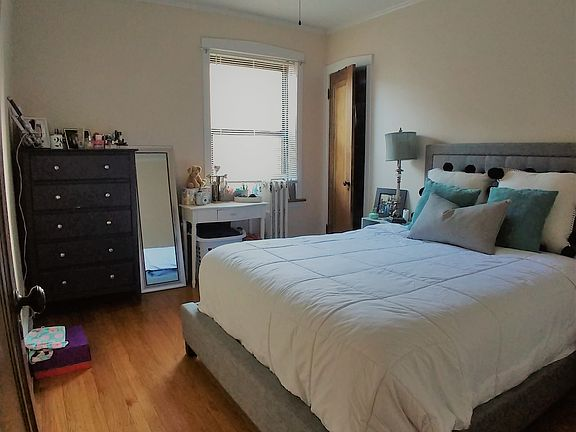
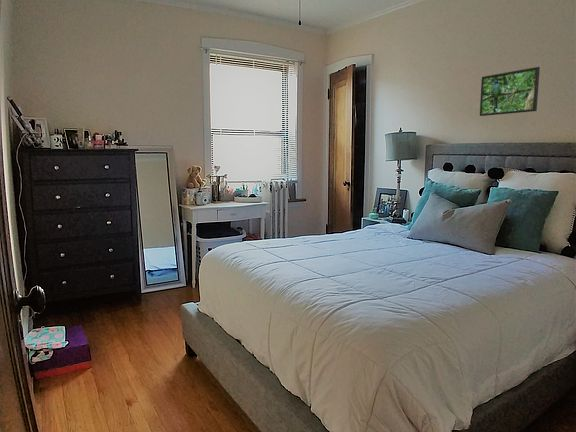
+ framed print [479,66,541,117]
